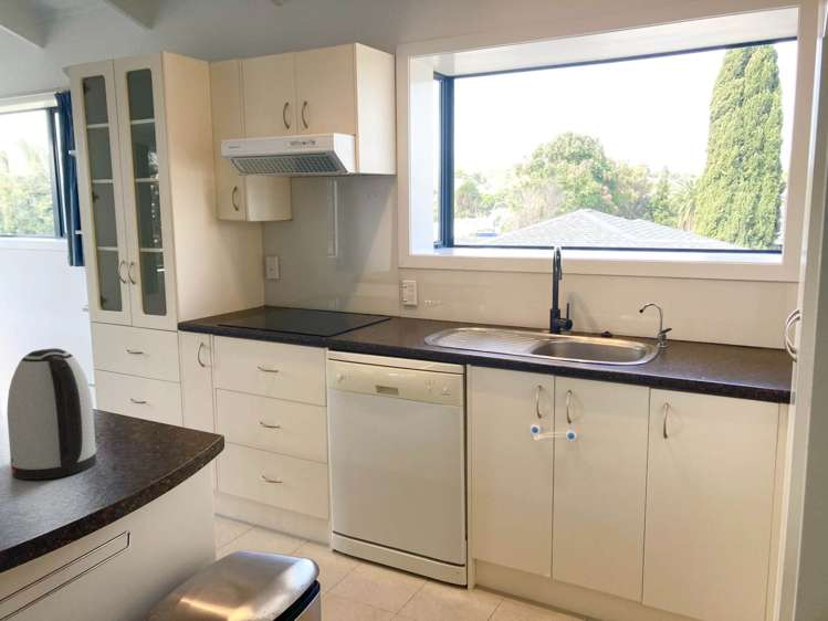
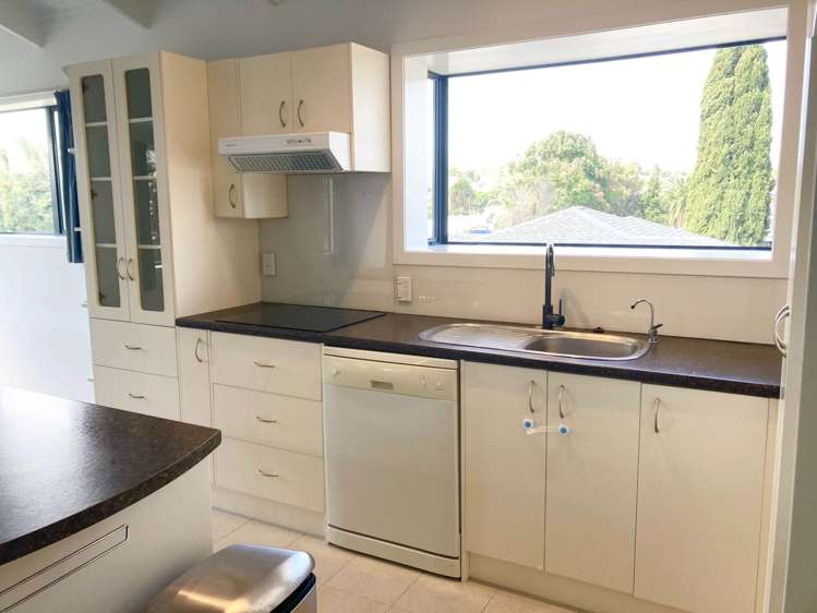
- kettle [6,347,97,481]
